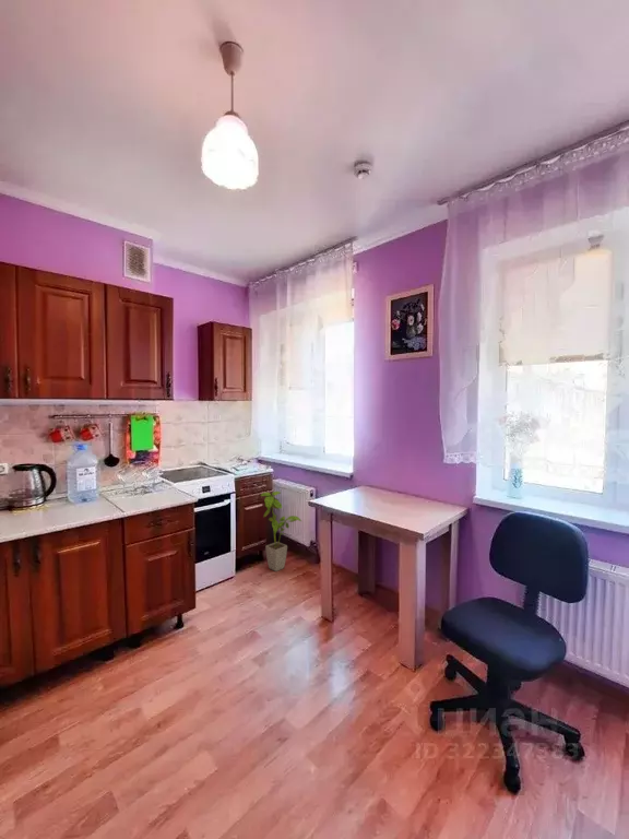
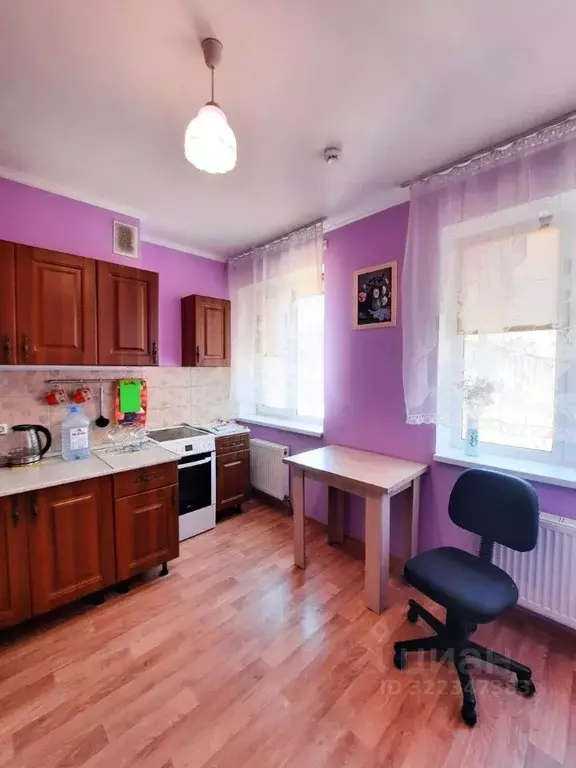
- house plant [260,491,302,572]
